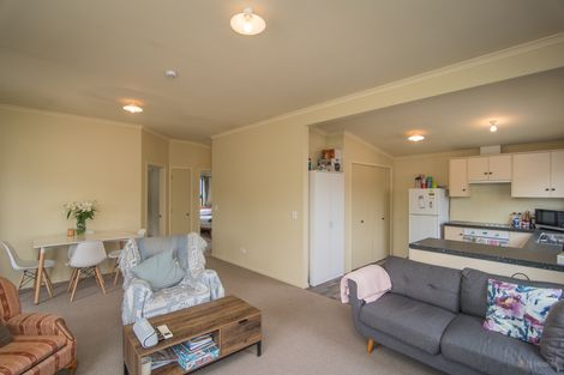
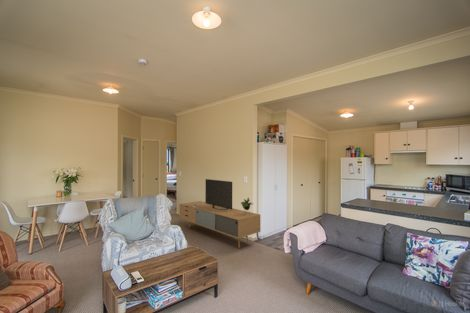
+ media console [178,178,261,249]
